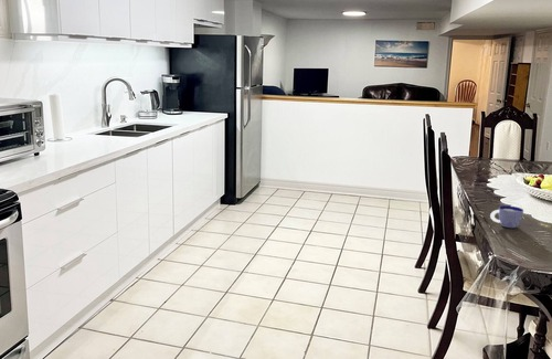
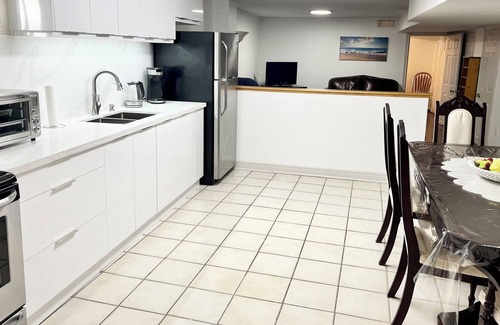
- cup [489,204,524,229]
